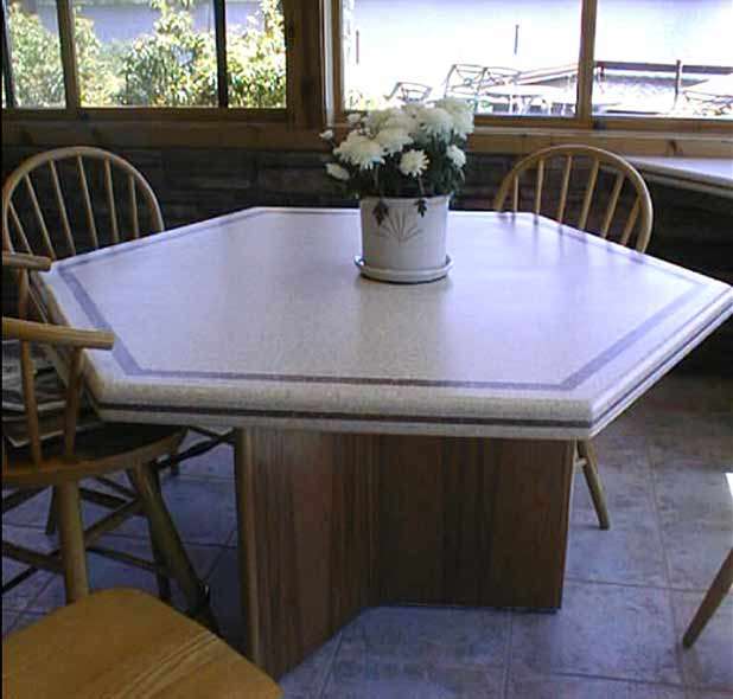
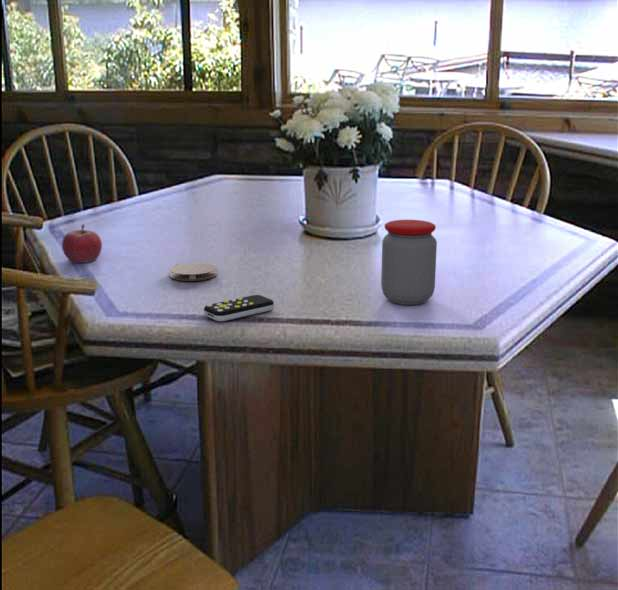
+ remote control [203,294,275,322]
+ jar [380,219,438,306]
+ fruit [61,223,103,264]
+ coaster [168,262,218,282]
